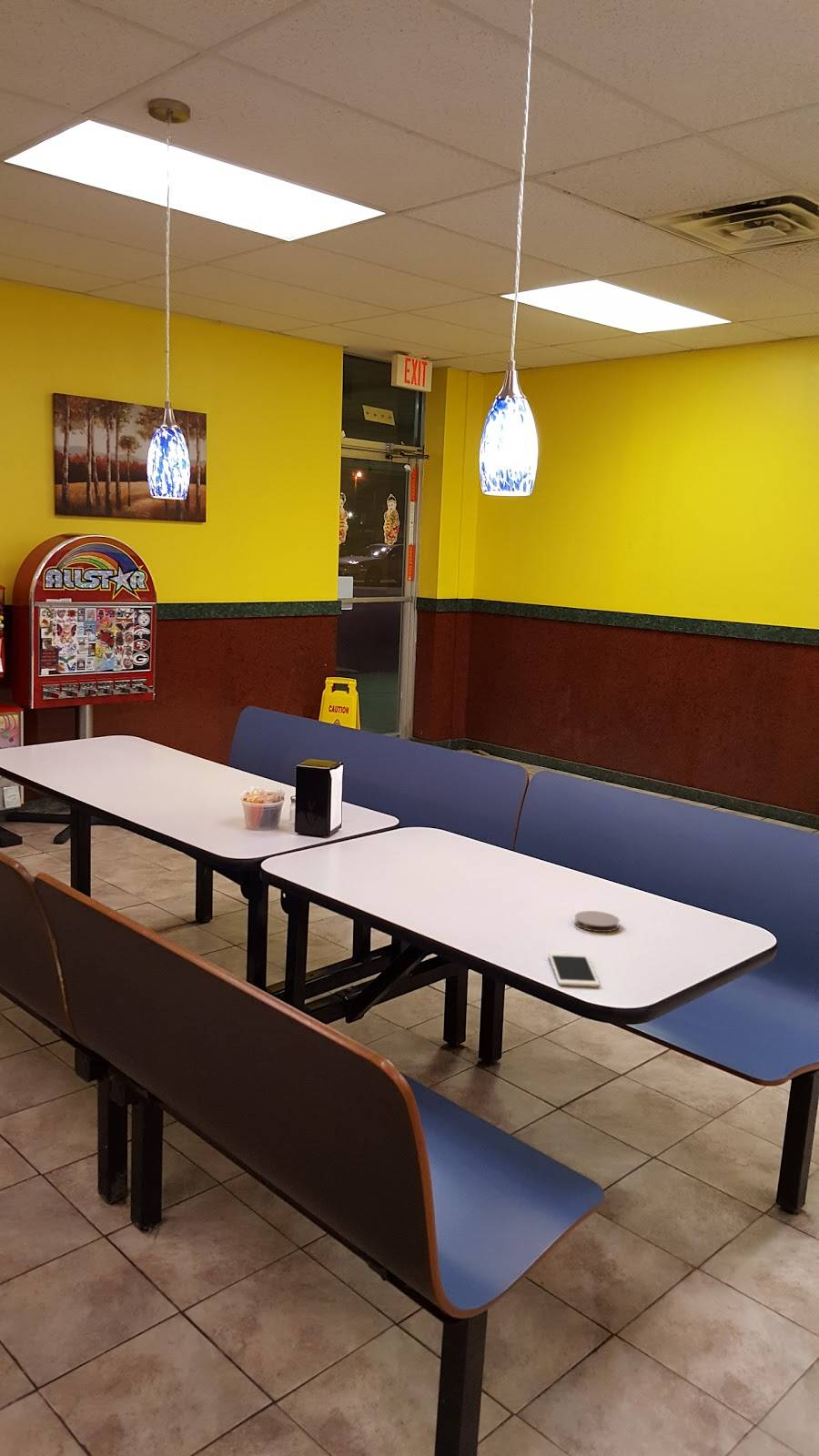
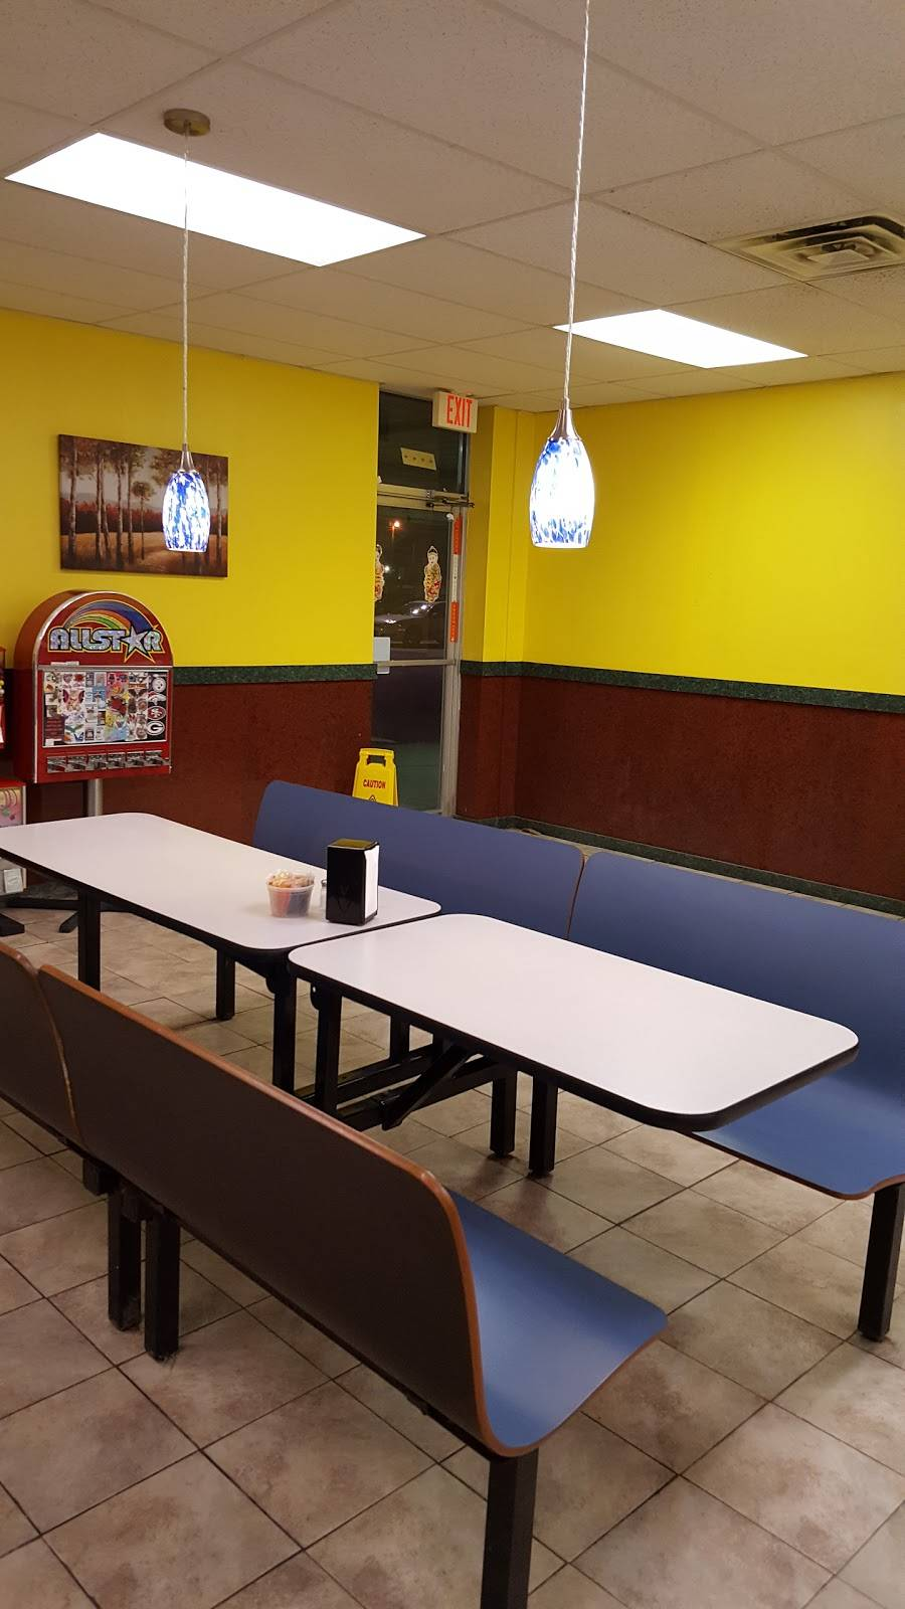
- cell phone [548,951,601,988]
- coaster [573,910,621,933]
